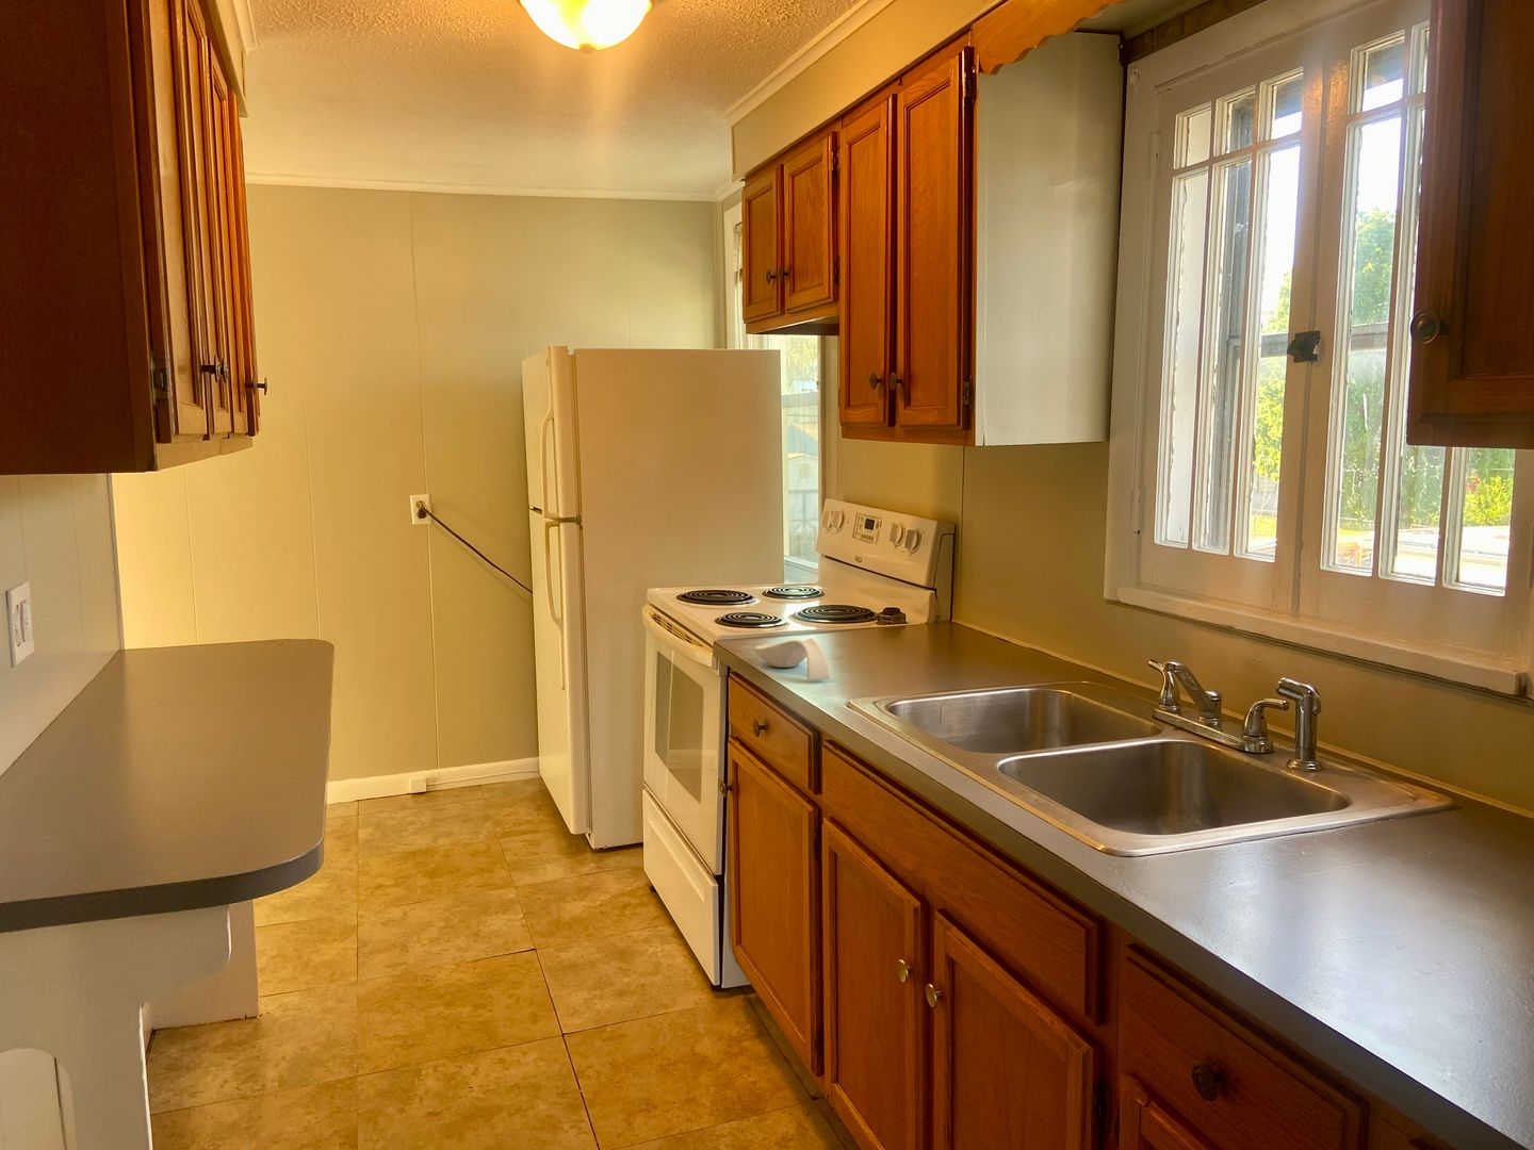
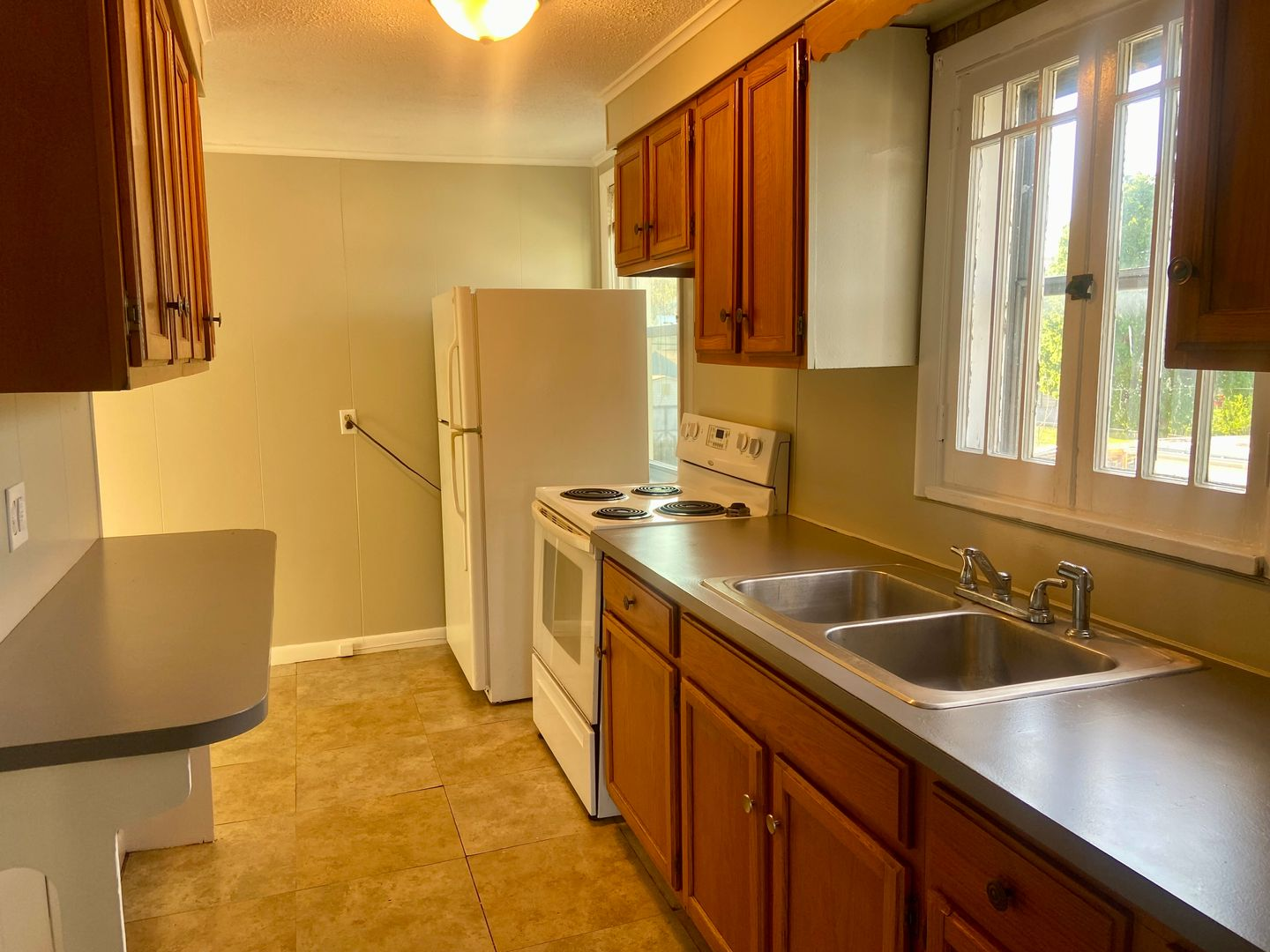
- spoon rest [754,638,831,681]
